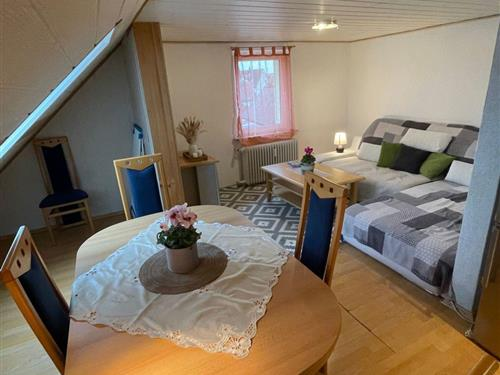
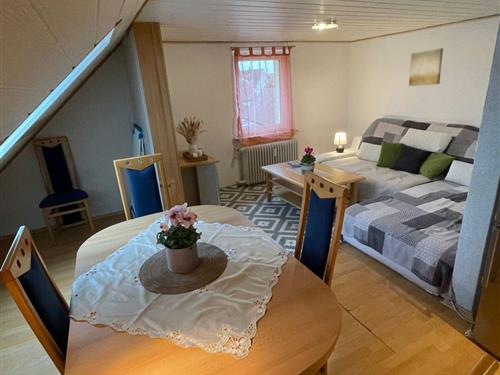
+ wall art [408,47,444,87]
